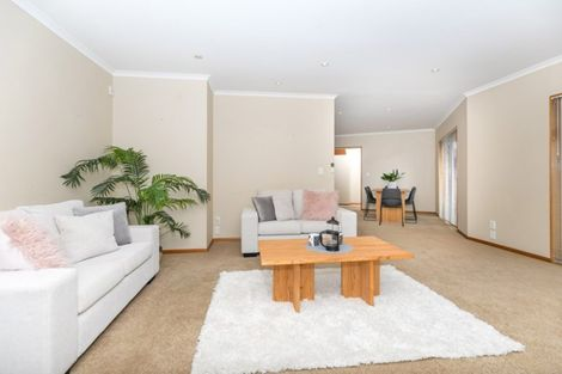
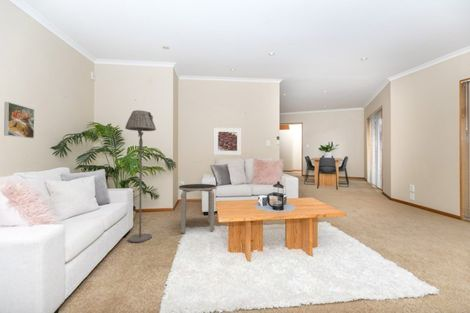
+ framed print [3,101,35,139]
+ side table [178,183,217,234]
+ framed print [213,126,242,156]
+ floor lamp [124,109,157,243]
